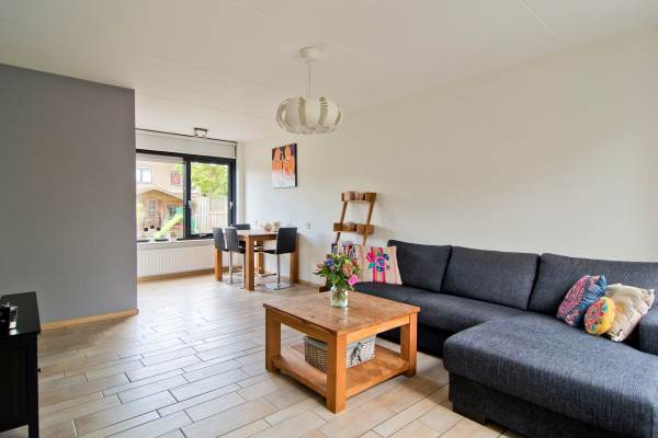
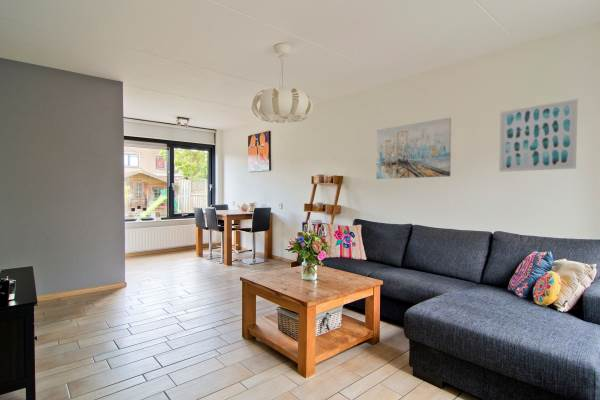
+ wall art [498,98,579,173]
+ wall art [375,116,452,180]
